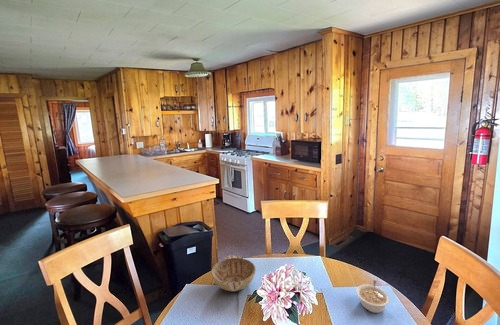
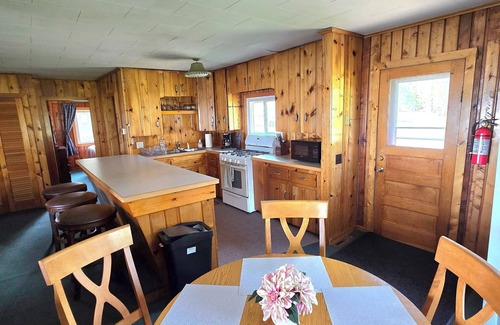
- legume [355,279,391,314]
- decorative bowl [210,254,257,292]
